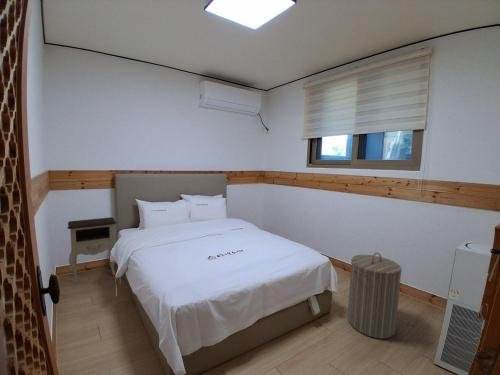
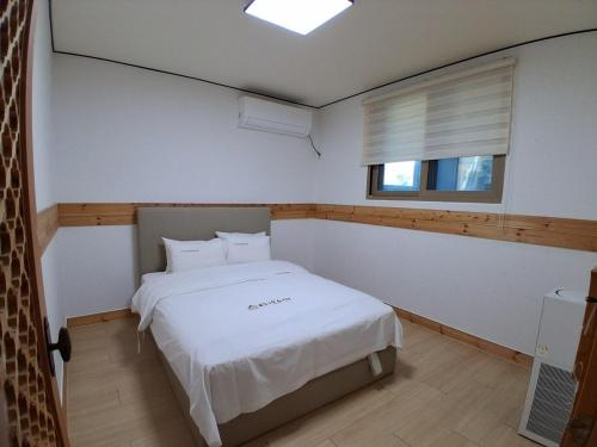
- nightstand [66,216,117,285]
- laundry hamper [347,252,403,339]
